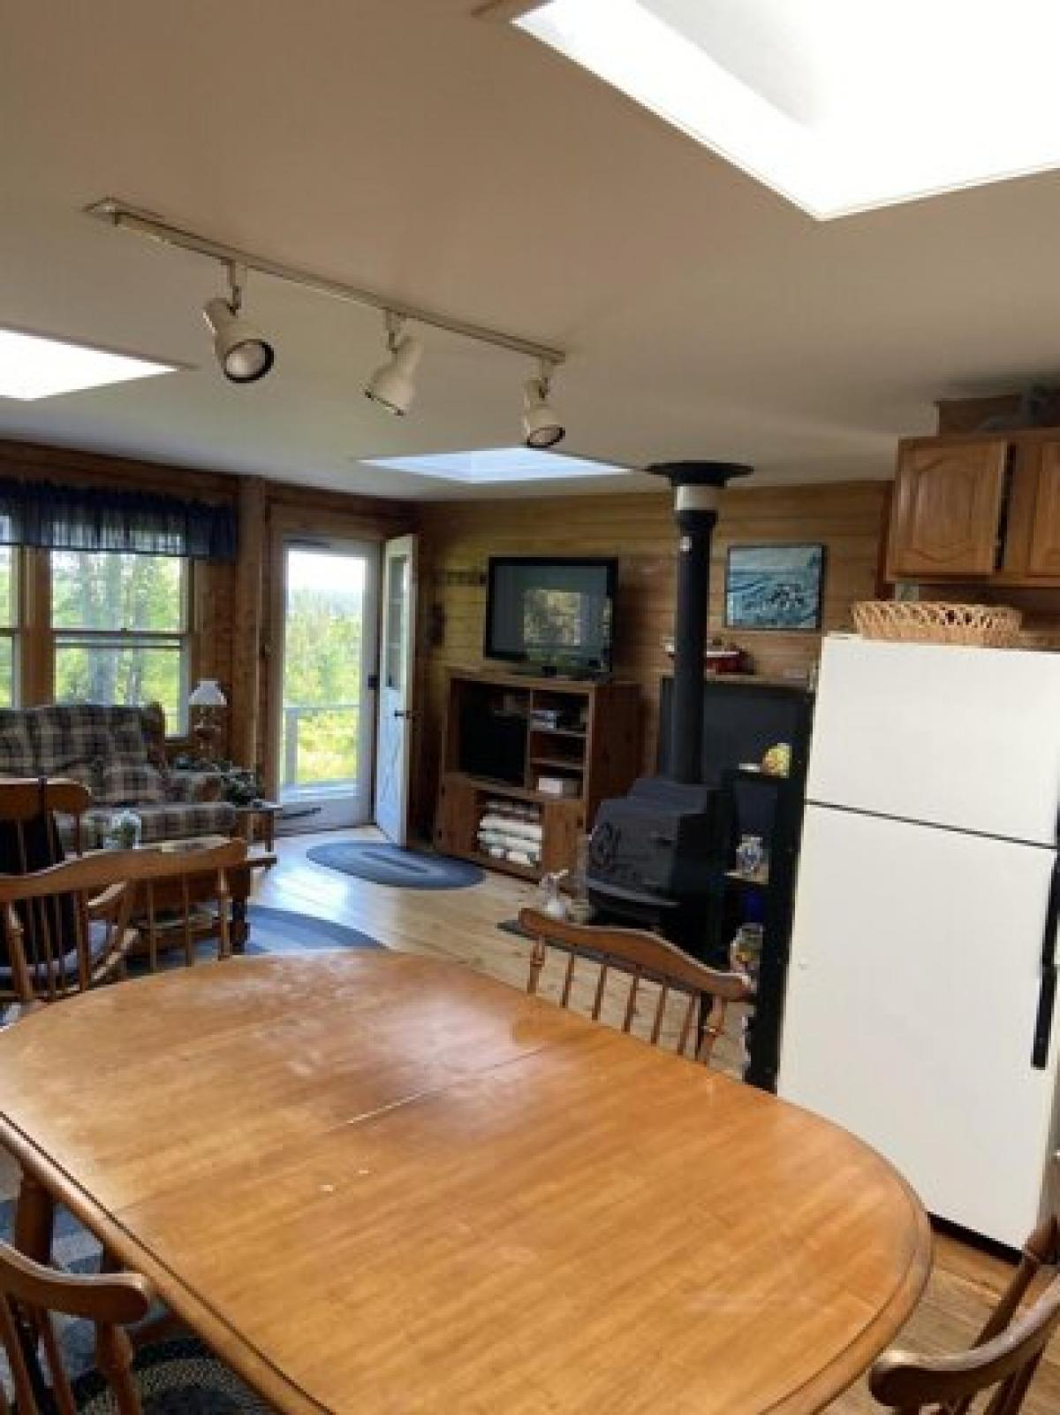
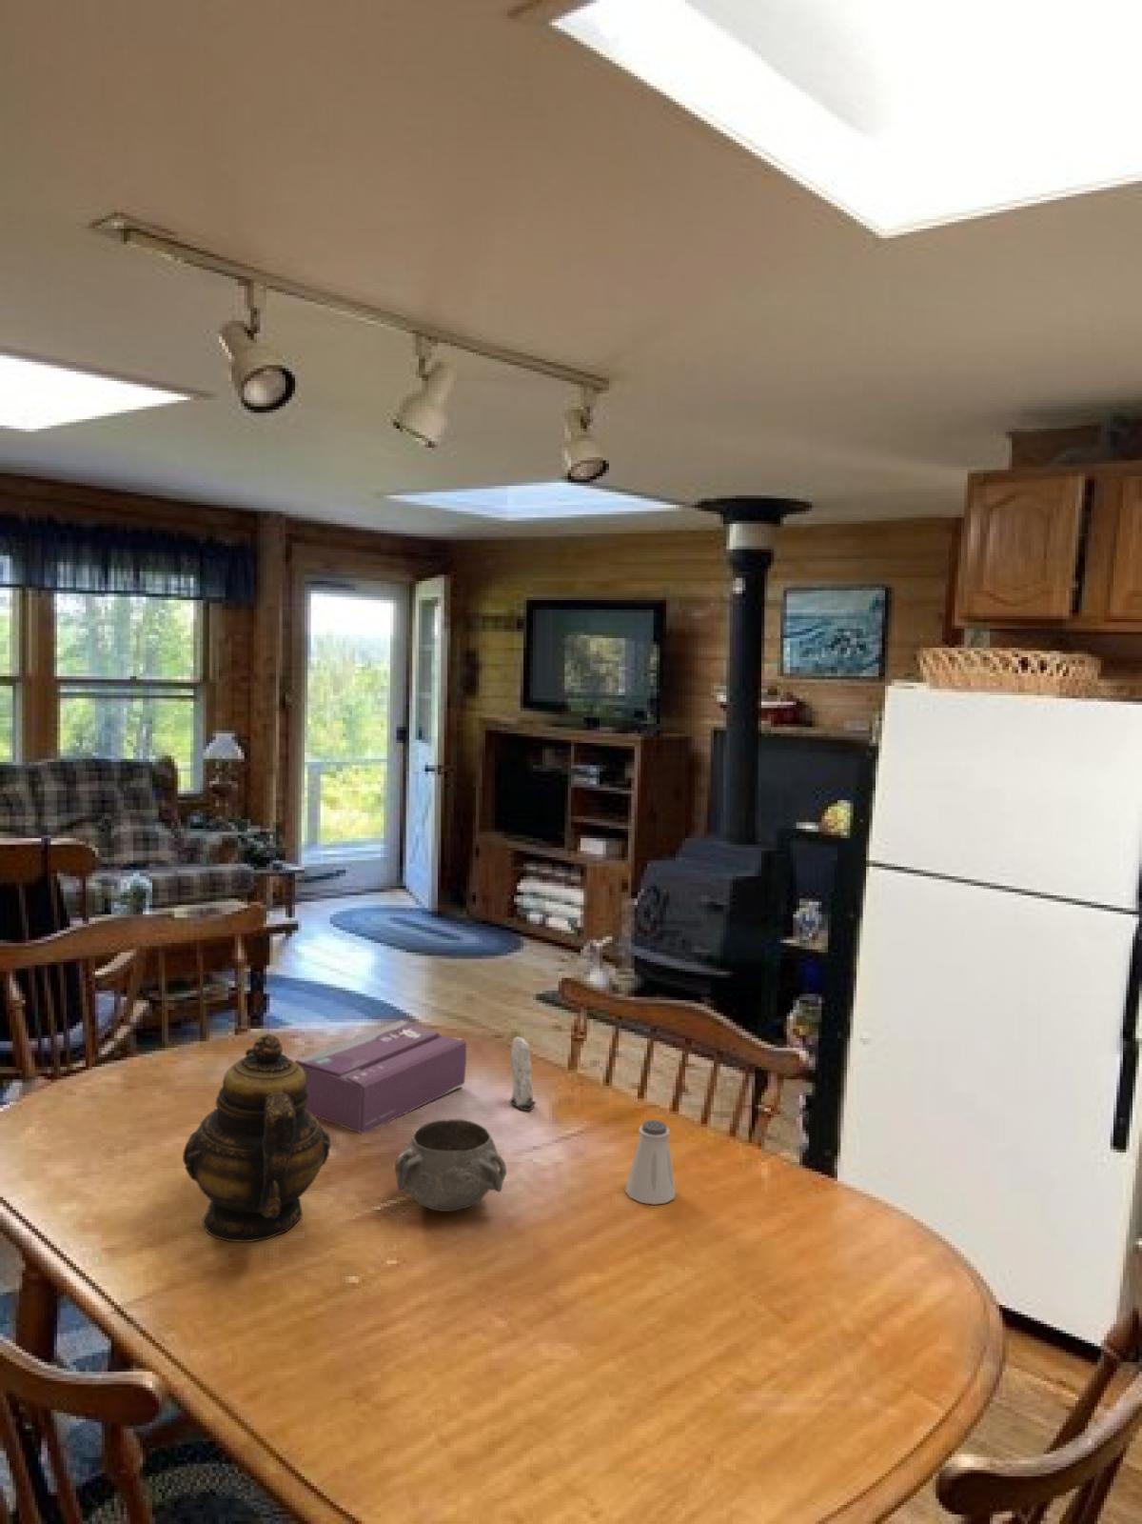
+ decorative bowl [393,1118,507,1212]
+ teapot [182,1032,331,1243]
+ candle [509,1037,536,1112]
+ tissue box [294,1019,468,1134]
+ saltshaker [624,1120,677,1206]
